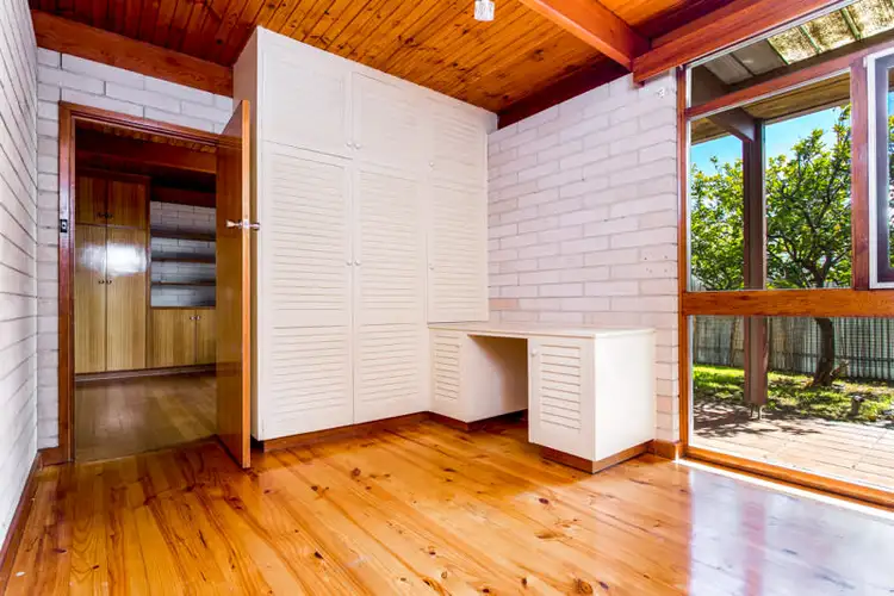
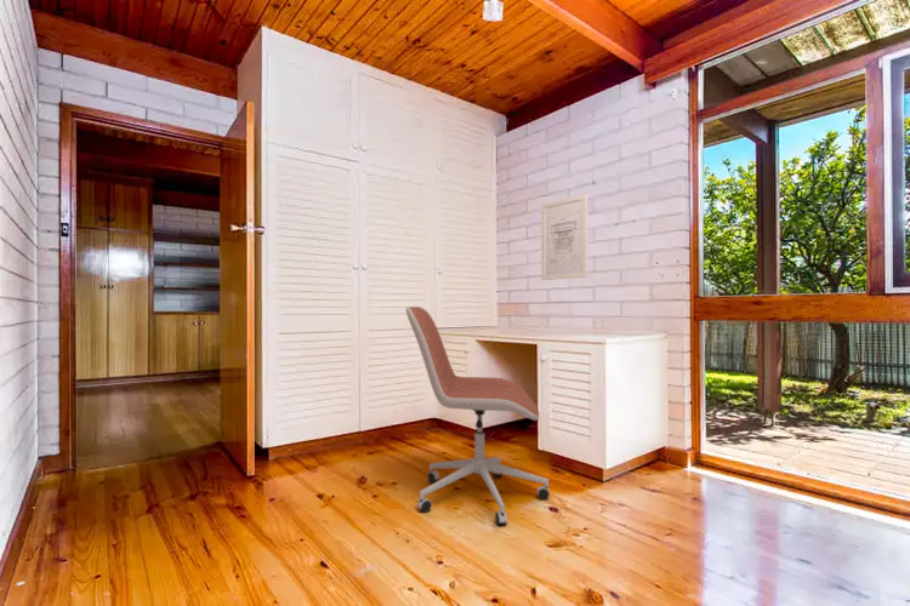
+ office chair [405,305,551,526]
+ wall art [540,193,588,281]
